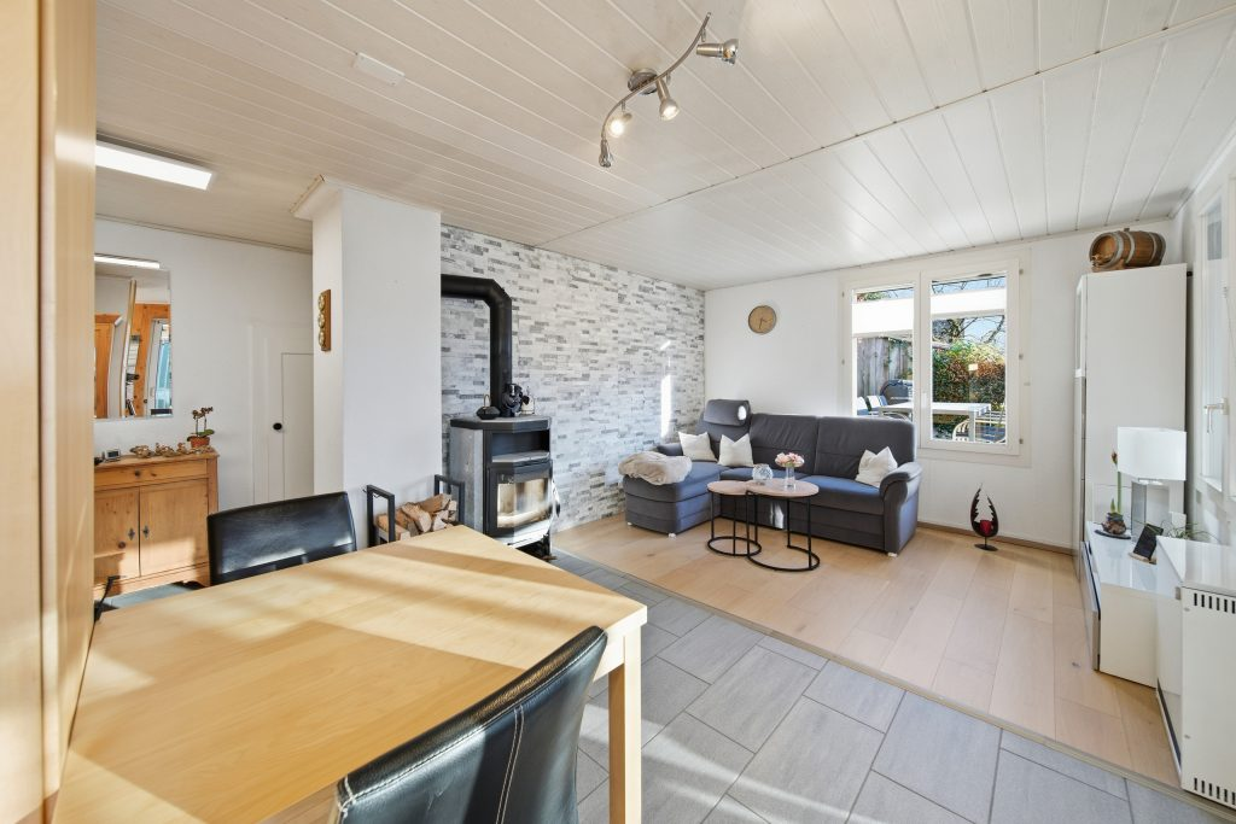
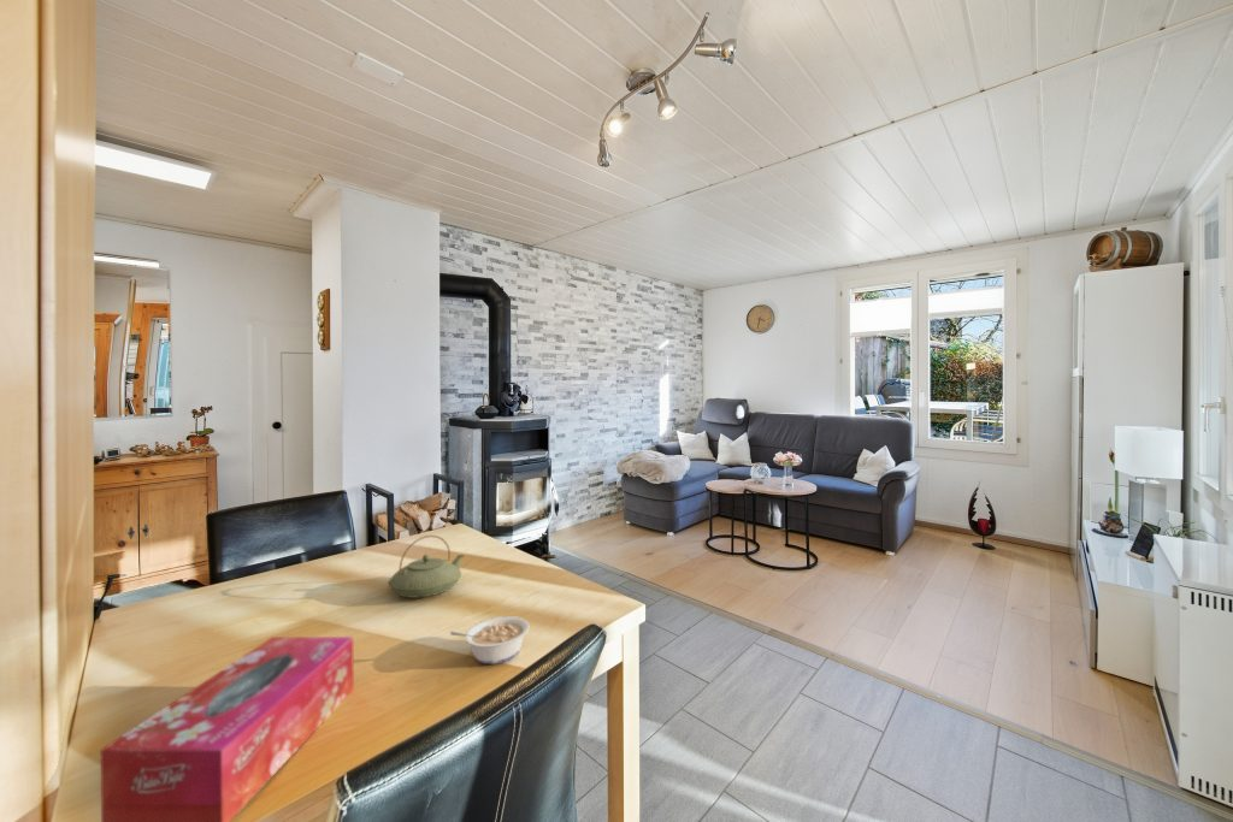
+ teapot [388,534,466,599]
+ tissue box [100,635,355,822]
+ legume [449,615,530,666]
